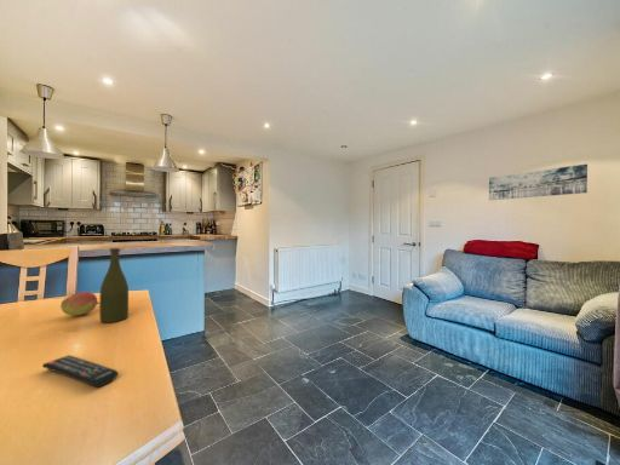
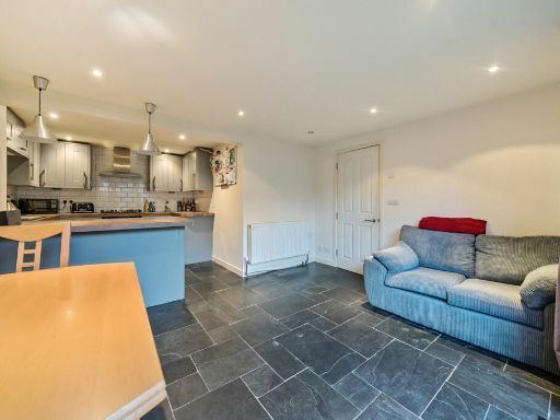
- fruit [59,291,99,317]
- wall art [488,163,589,201]
- bottle [98,247,130,325]
- remote control [41,354,120,389]
